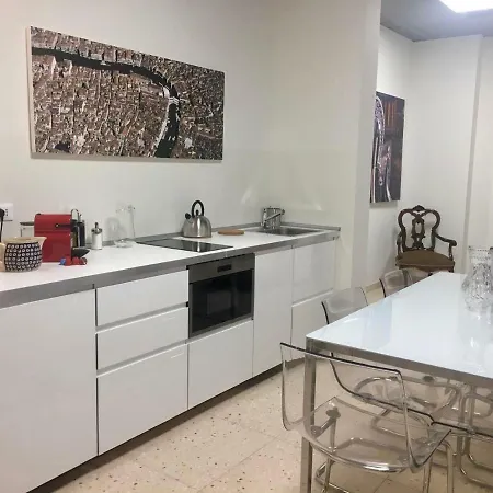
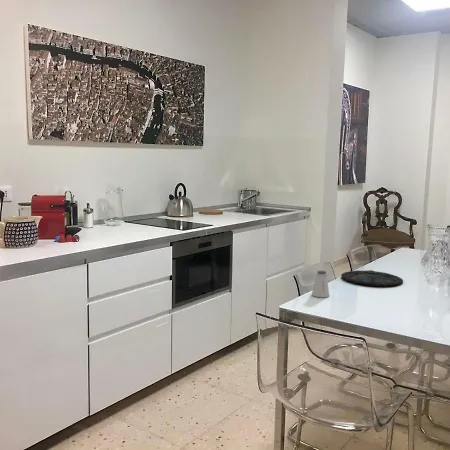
+ plate [340,269,404,288]
+ saltshaker [311,270,330,298]
